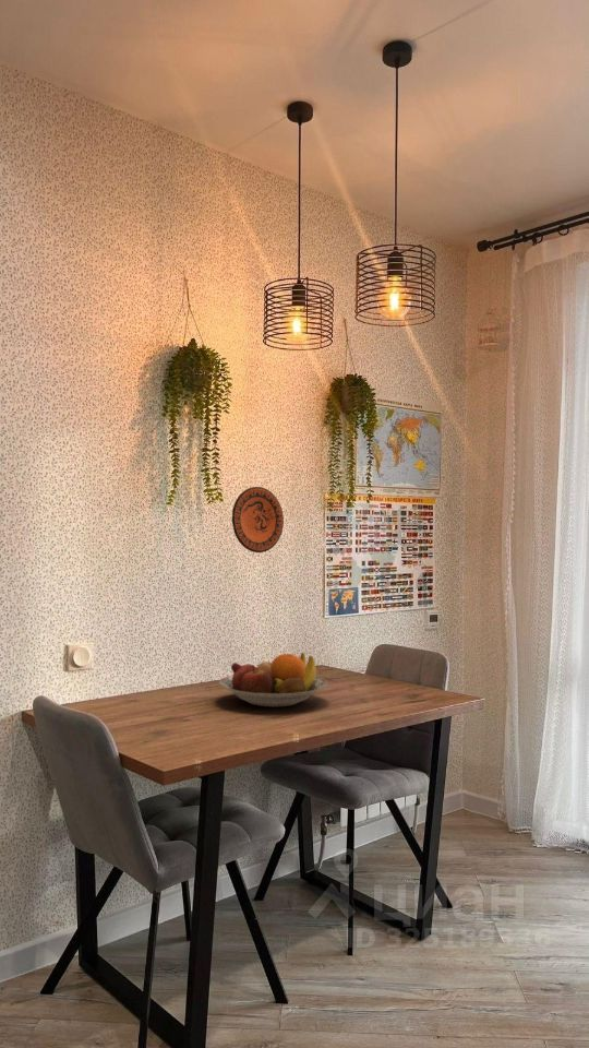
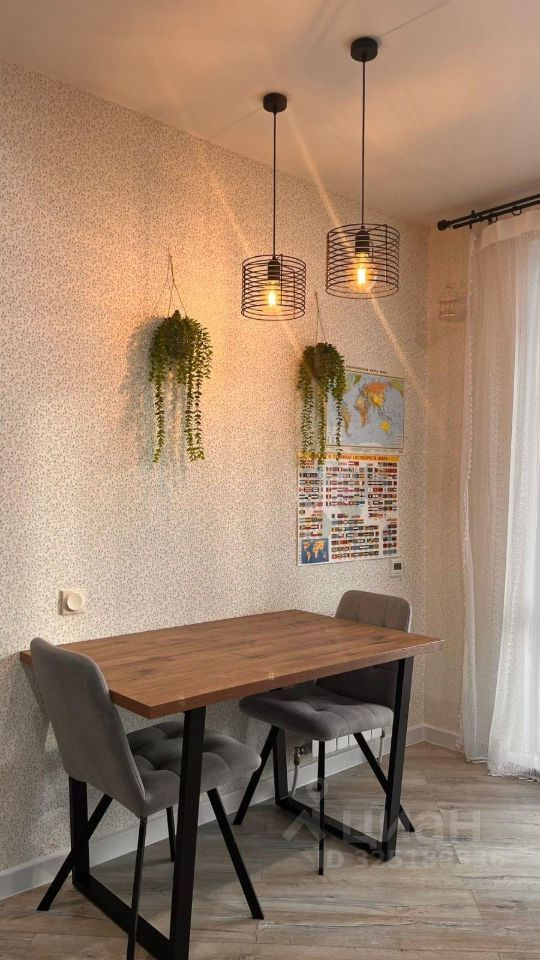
- fruit bowl [218,652,328,708]
- decorative plate [231,486,285,553]
